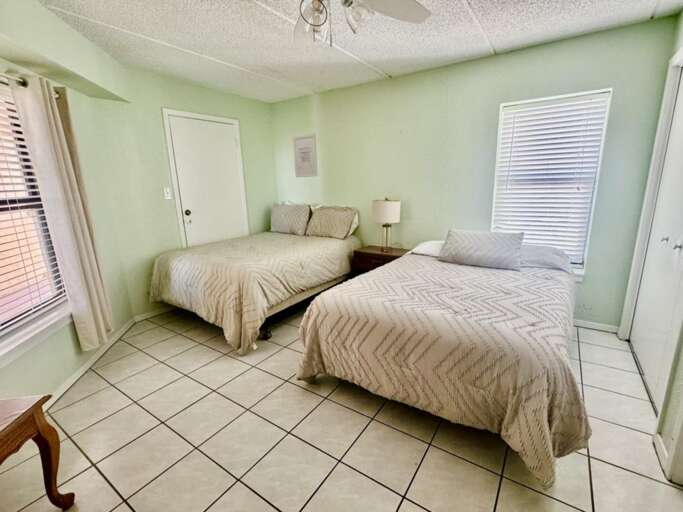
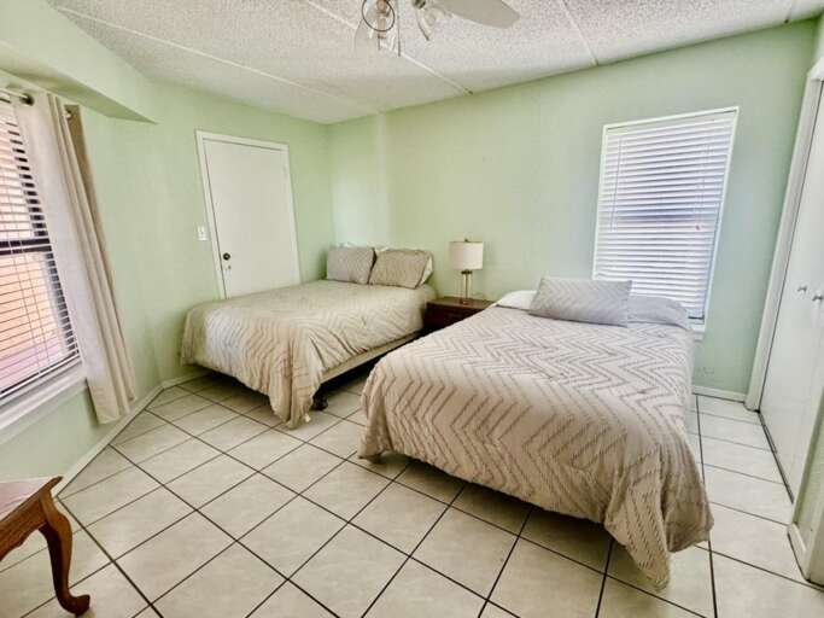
- wall art [292,133,318,178]
